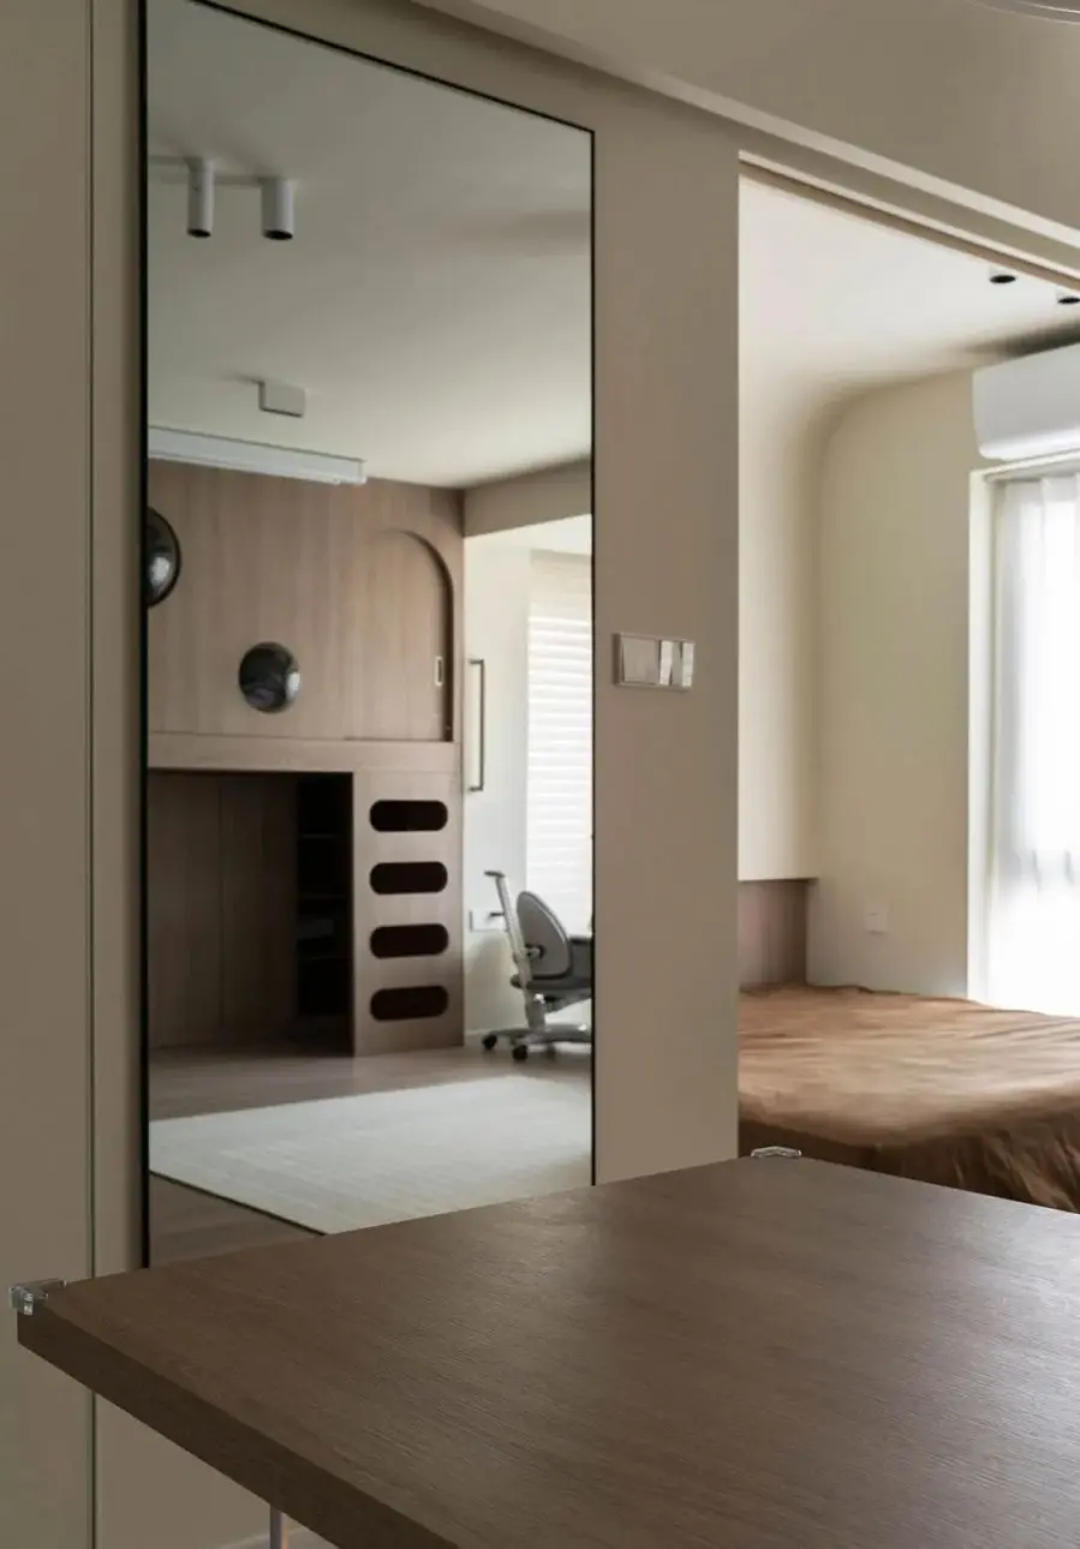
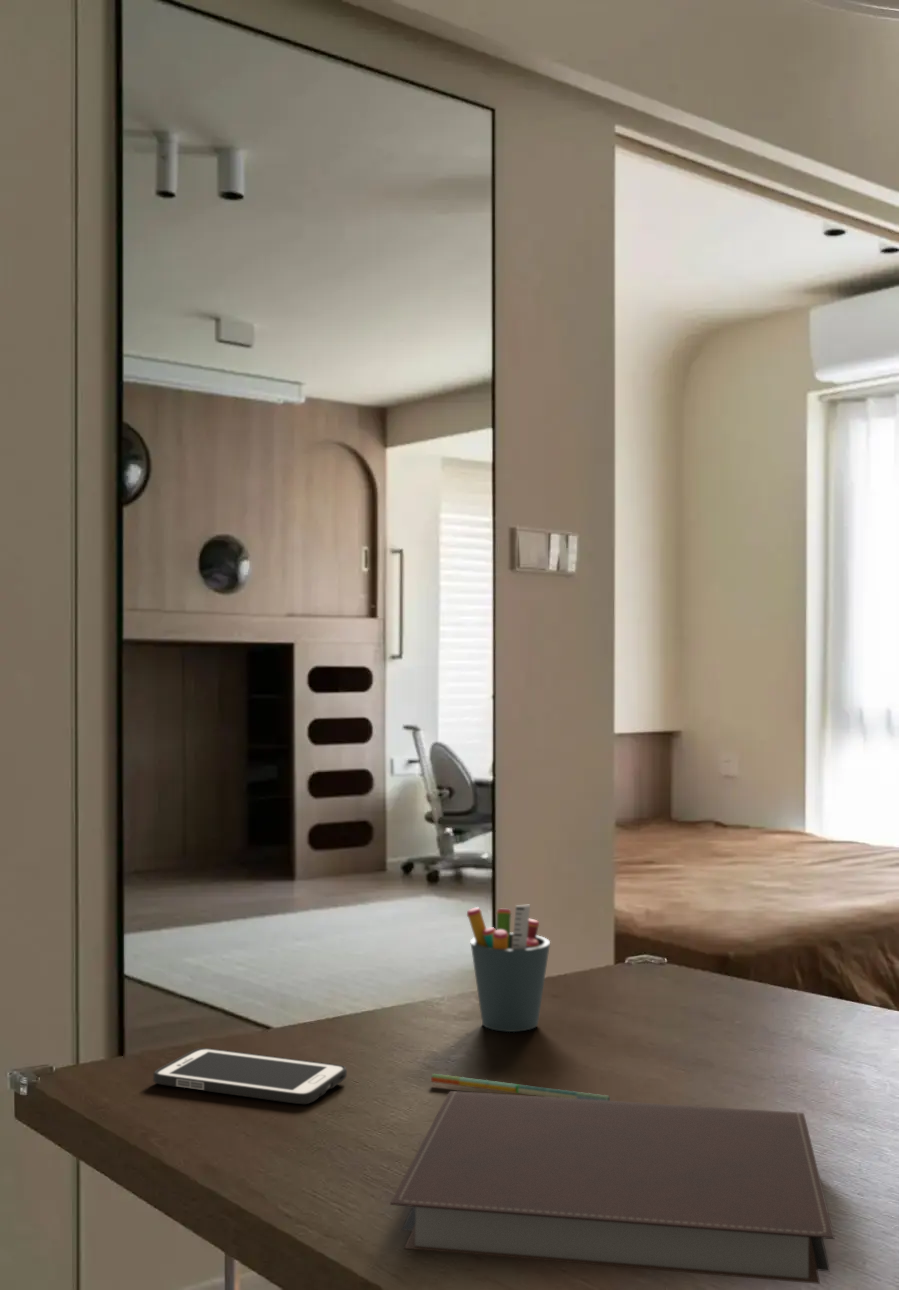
+ cell phone [152,1047,348,1105]
+ pen [430,1073,611,1101]
+ notebook [389,1090,835,1285]
+ pen holder [466,904,551,1033]
